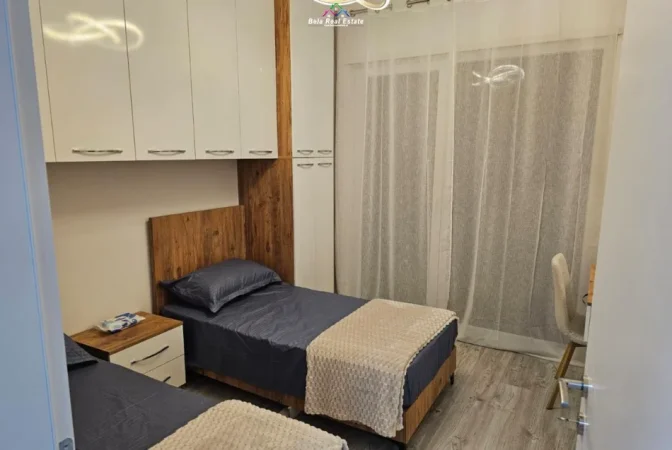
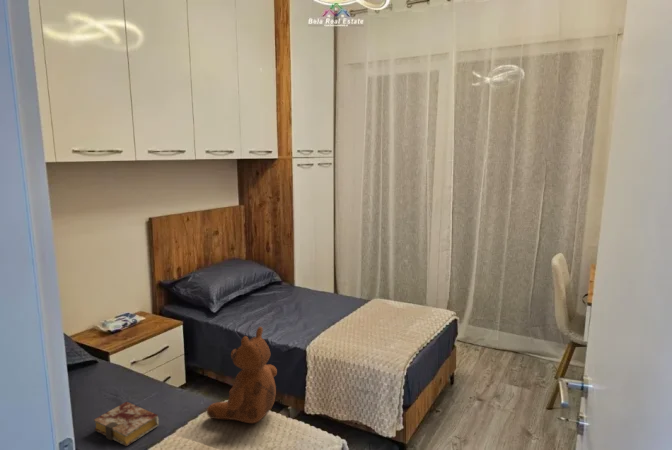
+ teddy bear [206,326,278,424]
+ book [93,401,160,447]
